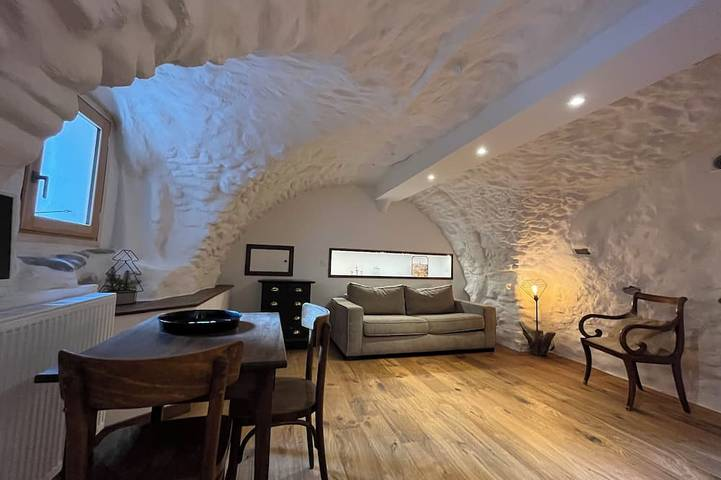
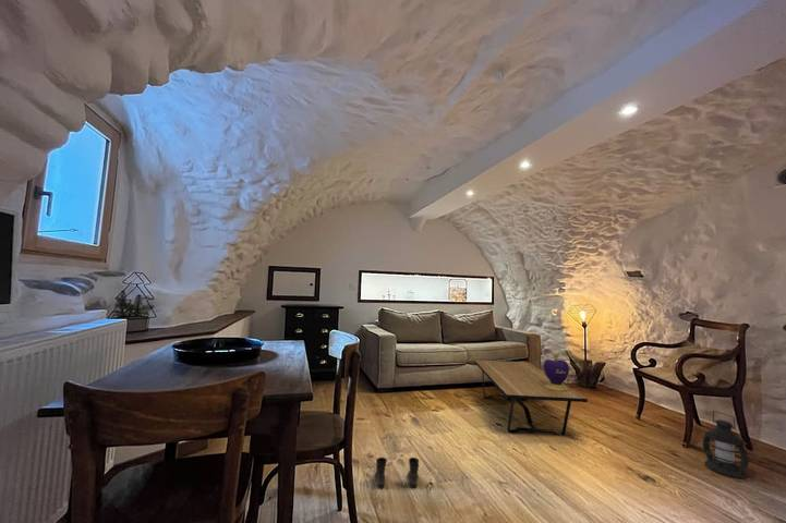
+ coffee table [473,358,589,437]
+ boots [374,457,420,488]
+ decorative container [543,350,570,391]
+ lantern [702,410,750,479]
